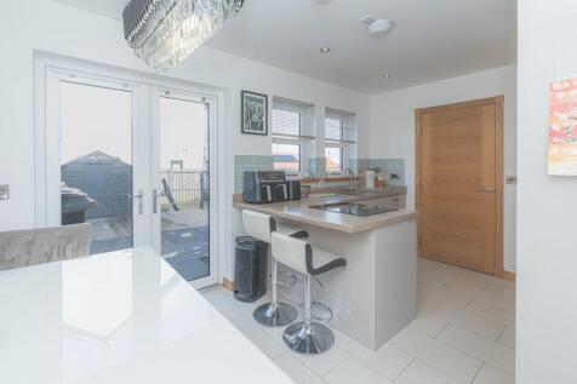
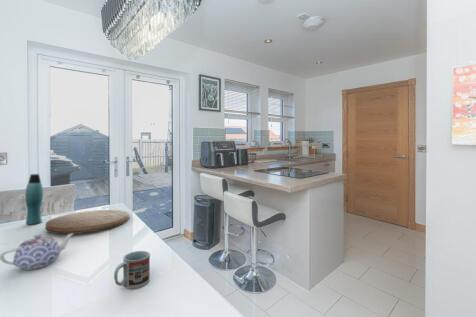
+ cup [113,250,151,290]
+ cutting board [45,209,130,235]
+ teapot [0,233,75,270]
+ bottle [24,173,44,225]
